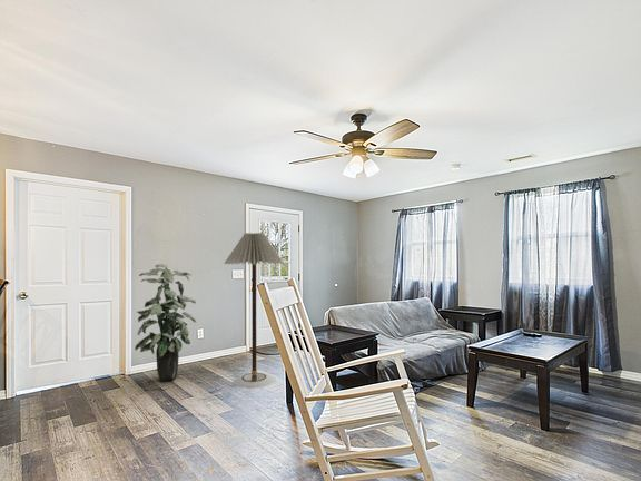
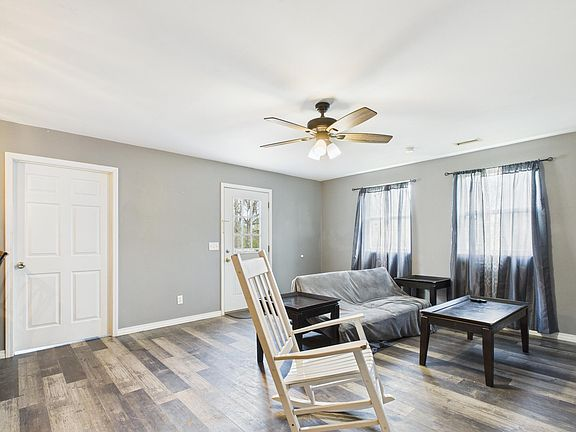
- floor lamp [223,232,284,390]
- indoor plant [134,263,197,382]
